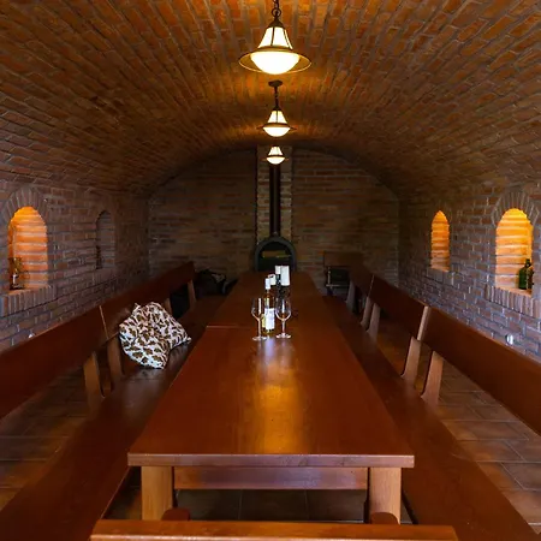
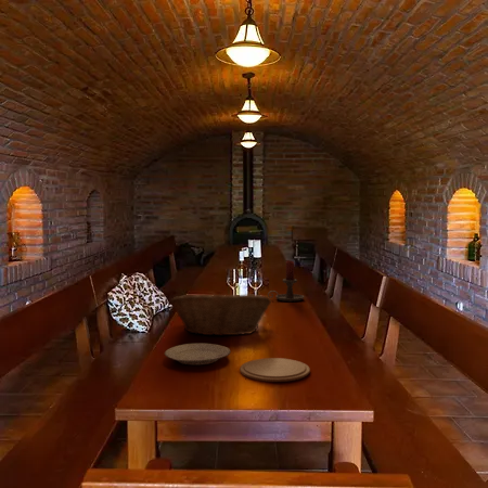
+ fruit basket [168,291,272,337]
+ candle holder [267,259,305,303]
+ plate [164,342,232,365]
+ plate [239,357,311,383]
